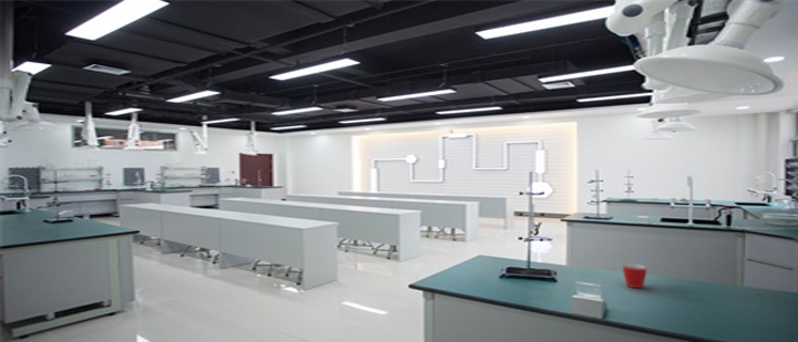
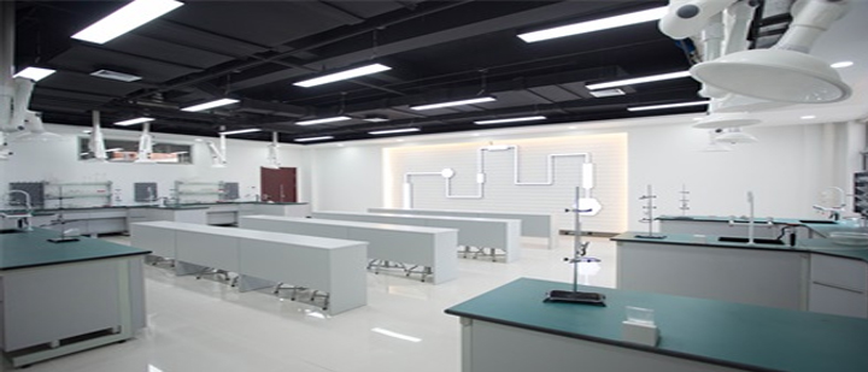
- mug [622,262,647,289]
